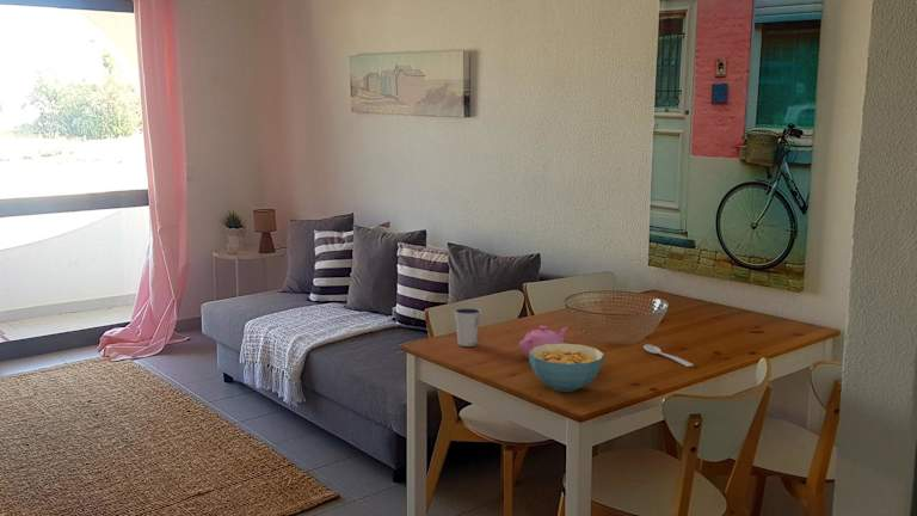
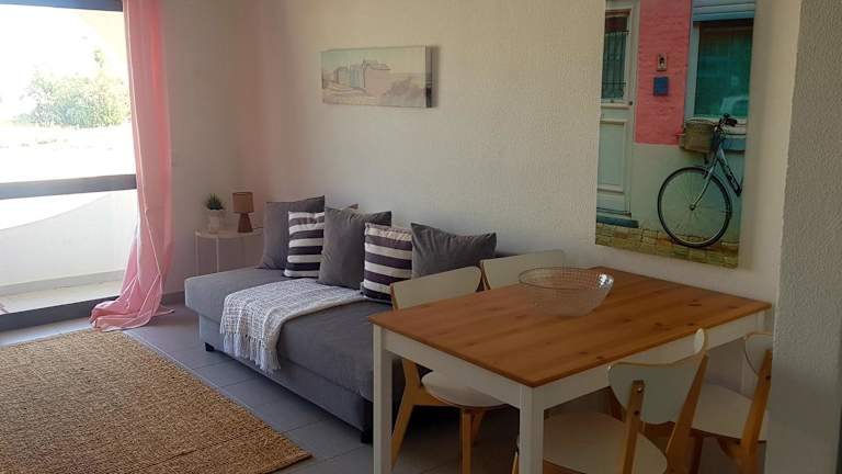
- cereal bowl [528,342,605,393]
- dixie cup [453,306,482,348]
- teapot [518,325,570,360]
- spoon [642,343,695,368]
